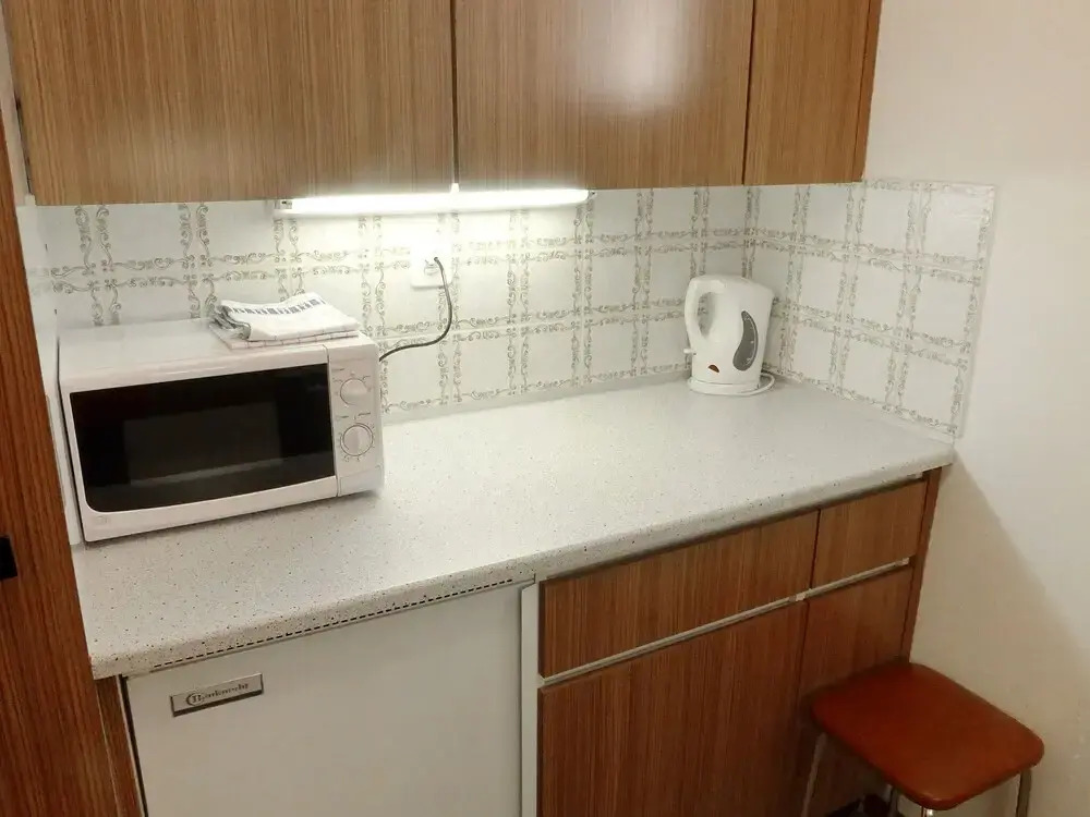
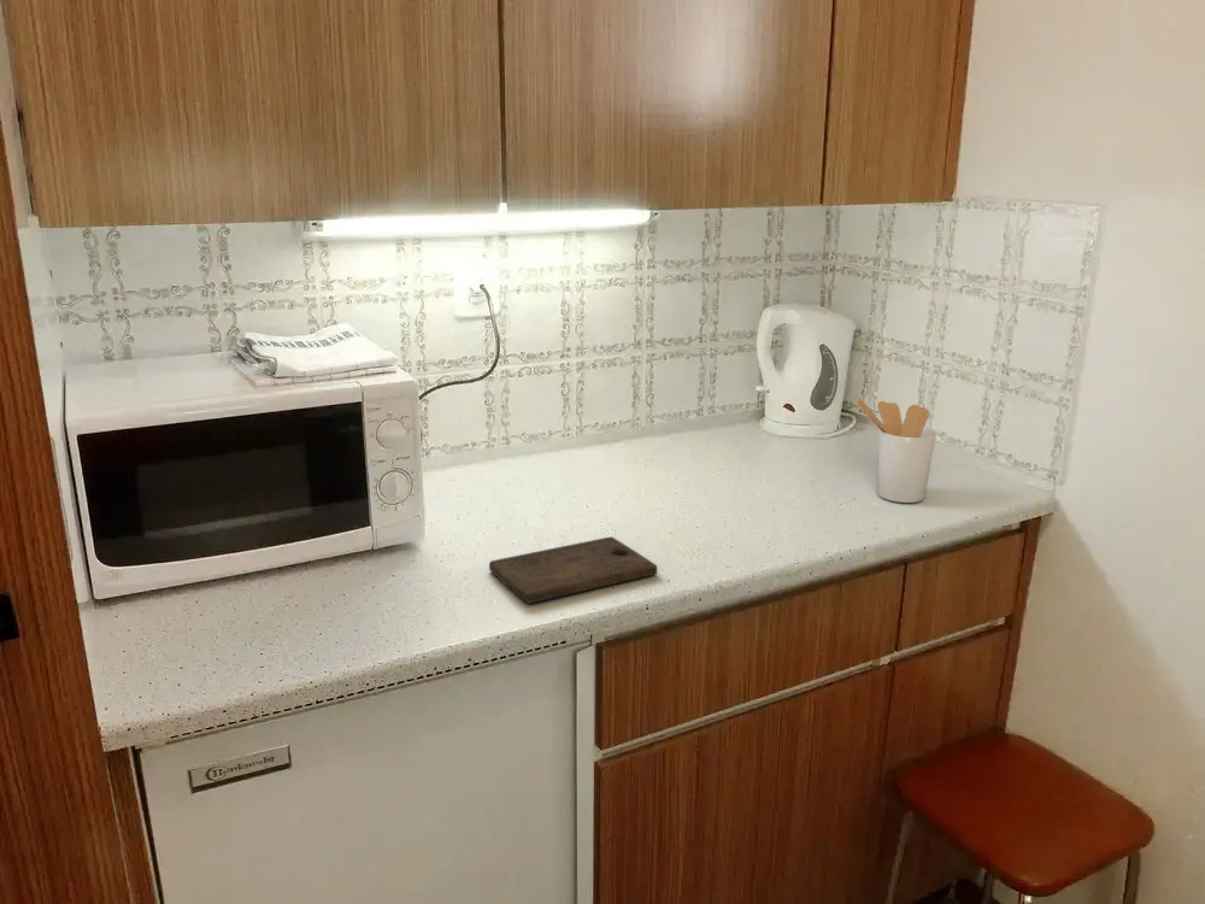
+ cutting board [488,535,658,605]
+ utensil holder [856,398,937,504]
